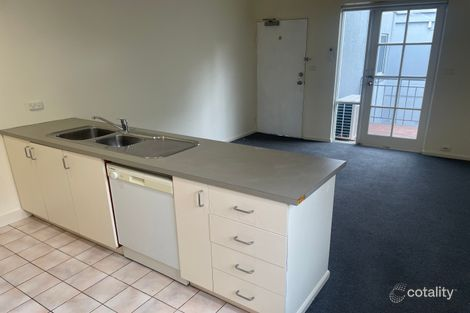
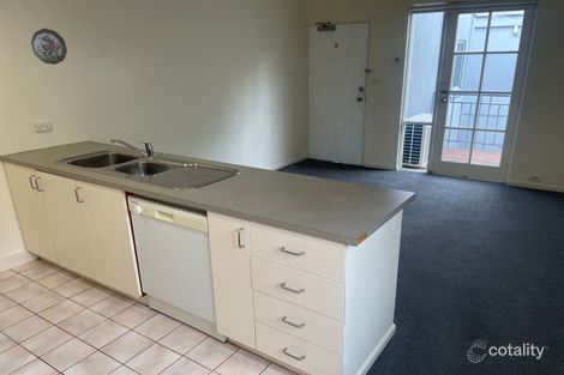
+ decorative plate [30,28,68,66]
